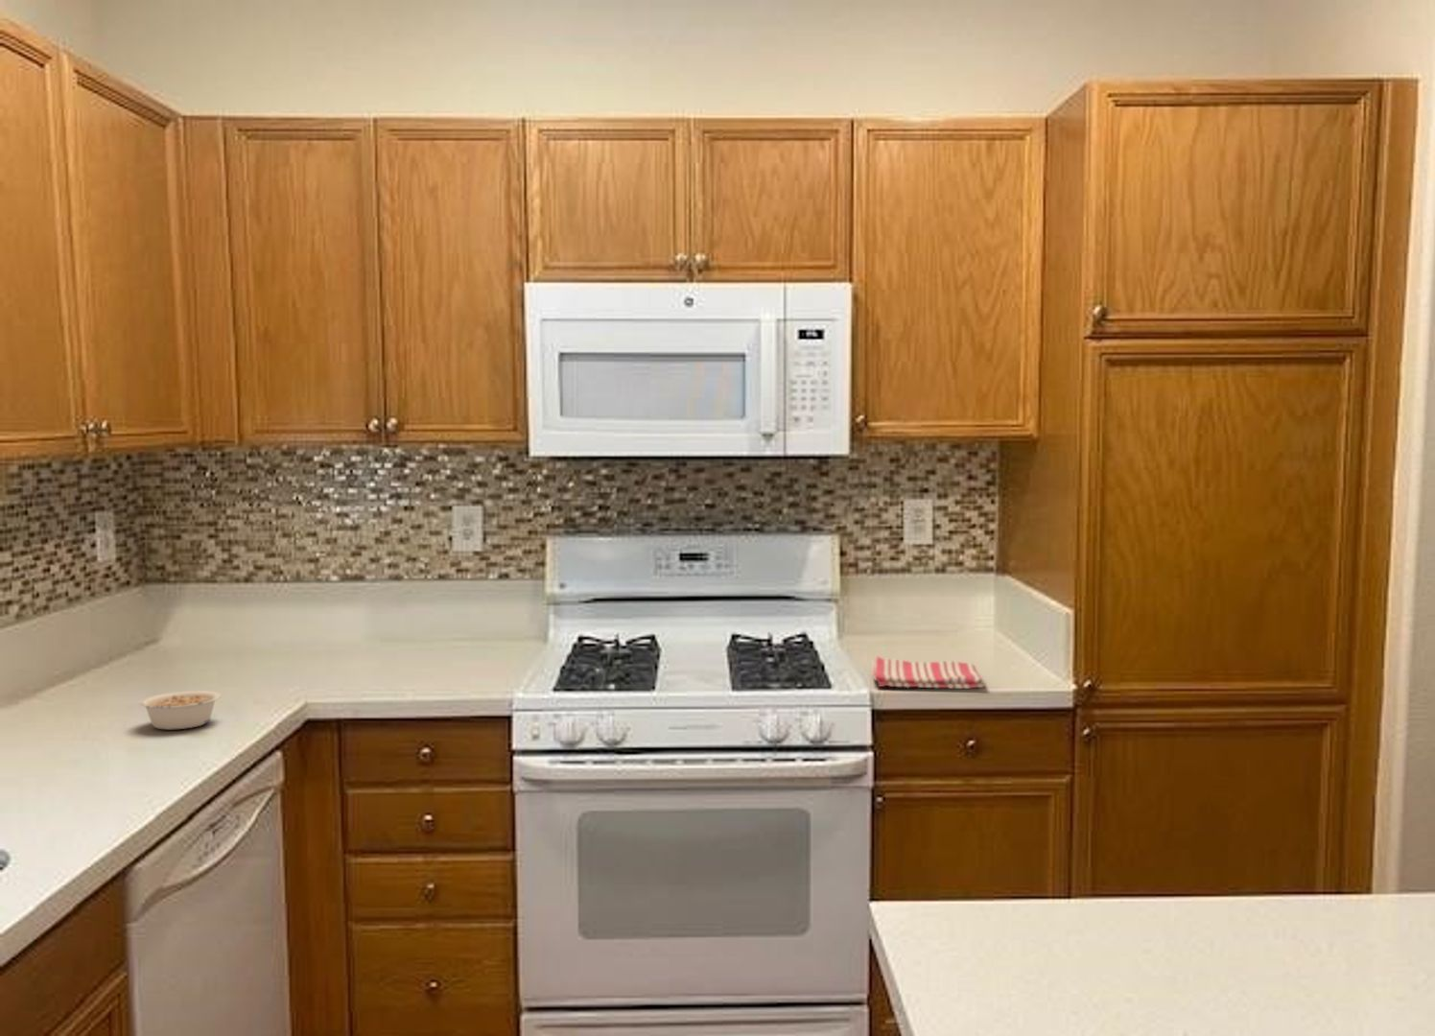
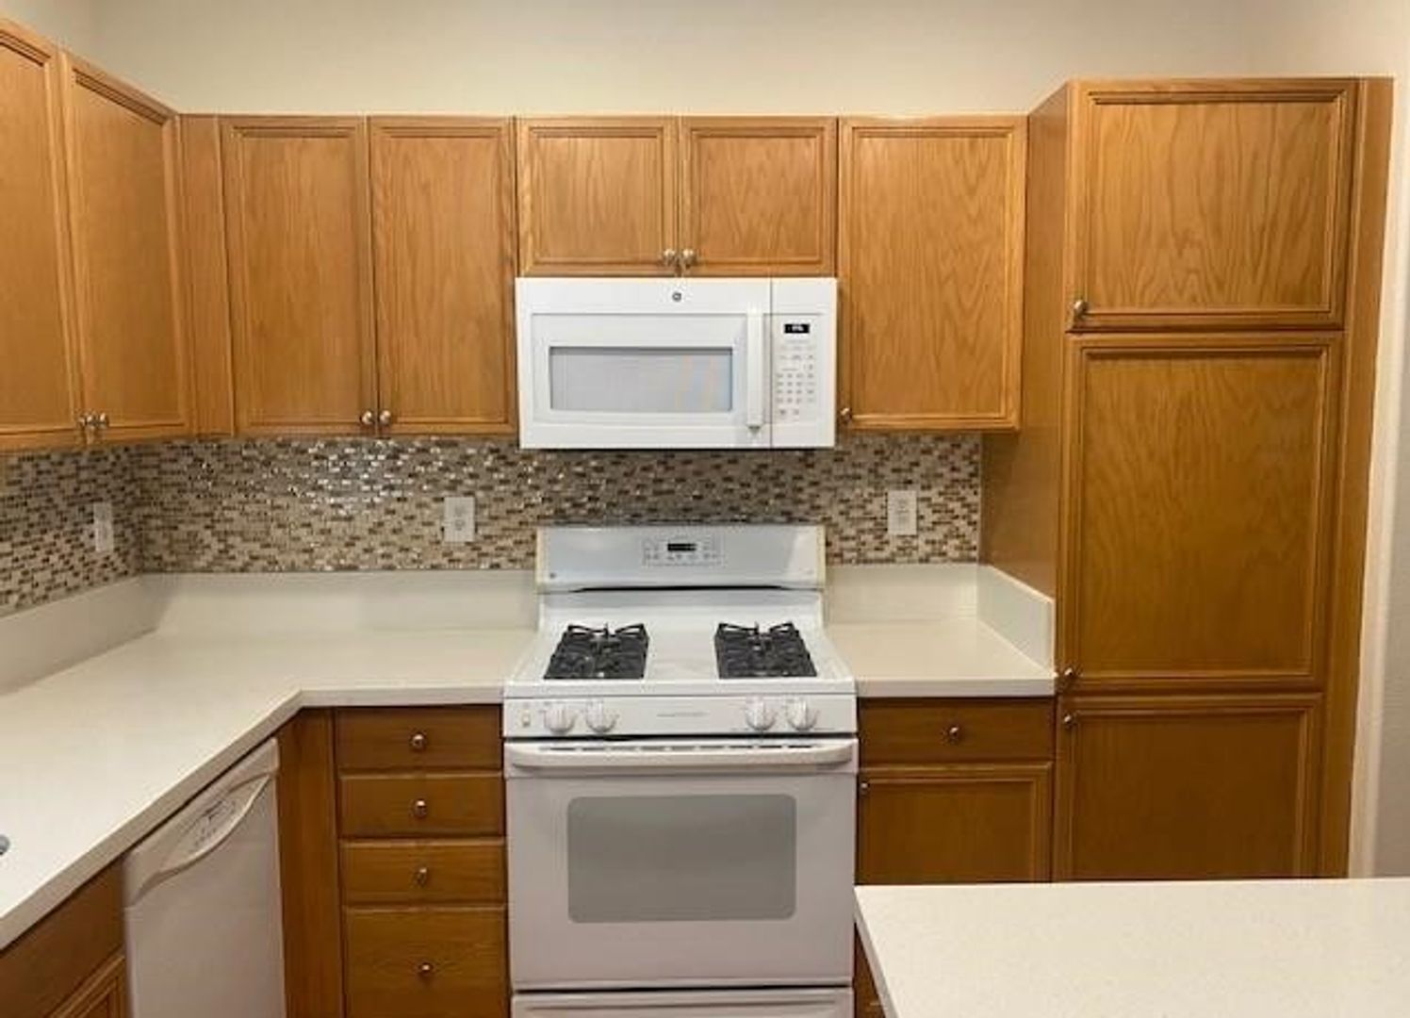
- dish towel [871,655,987,690]
- legume [138,690,222,731]
